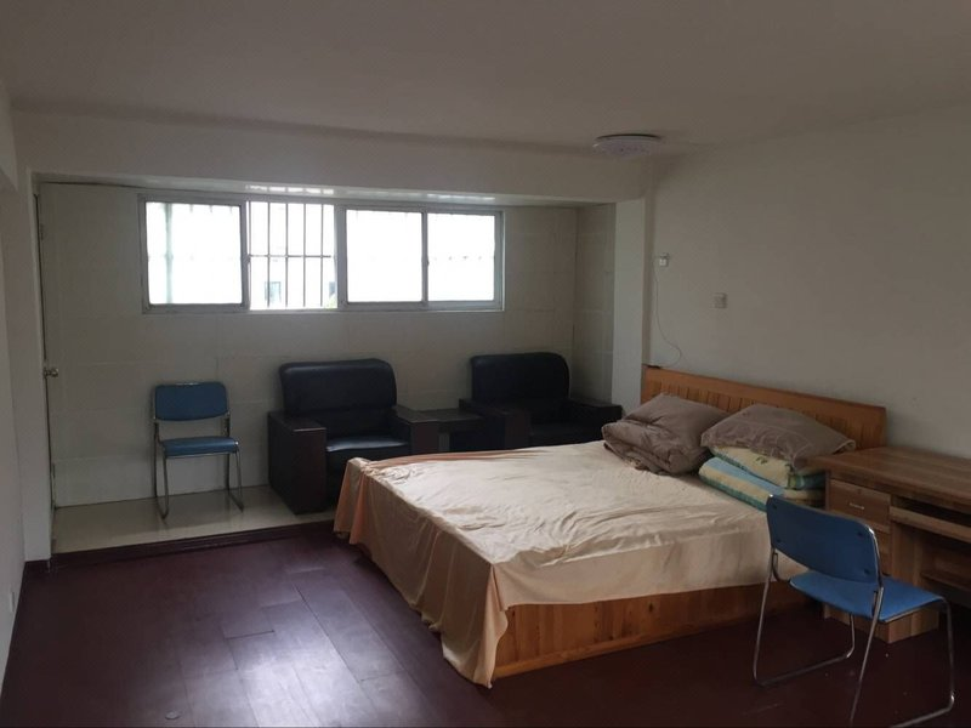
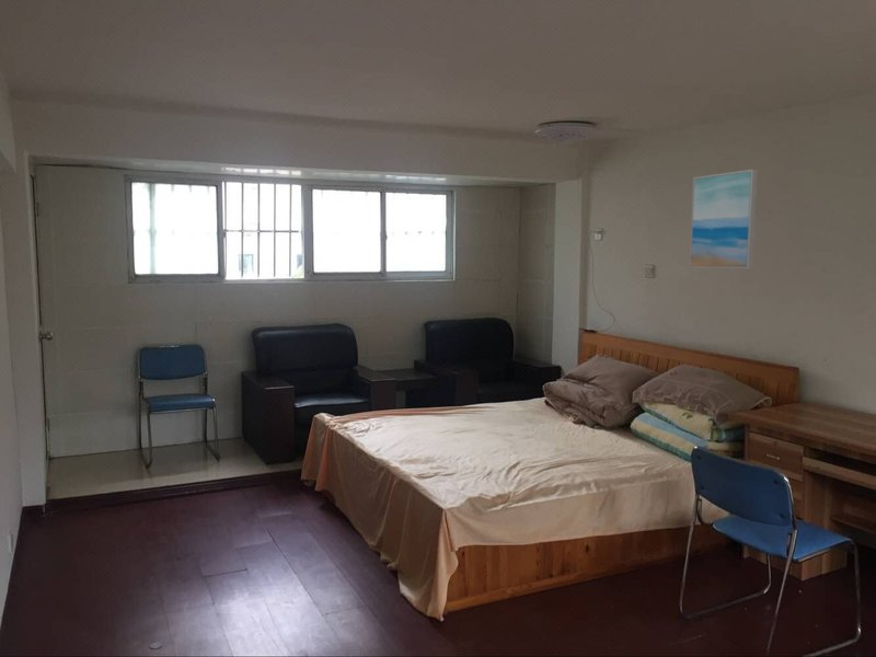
+ wall art [689,169,759,269]
